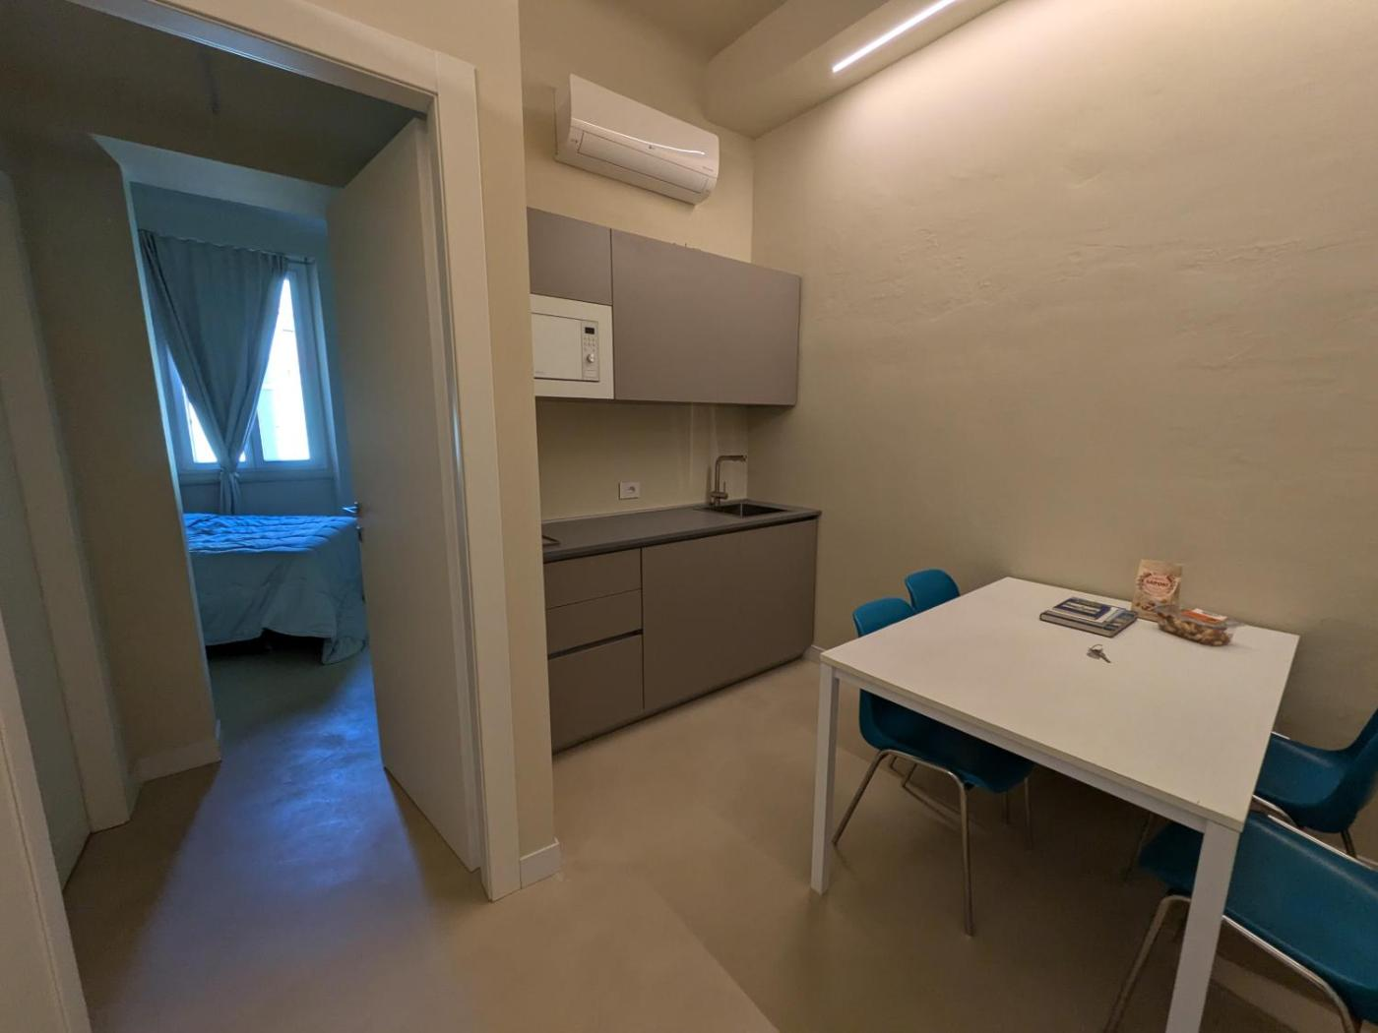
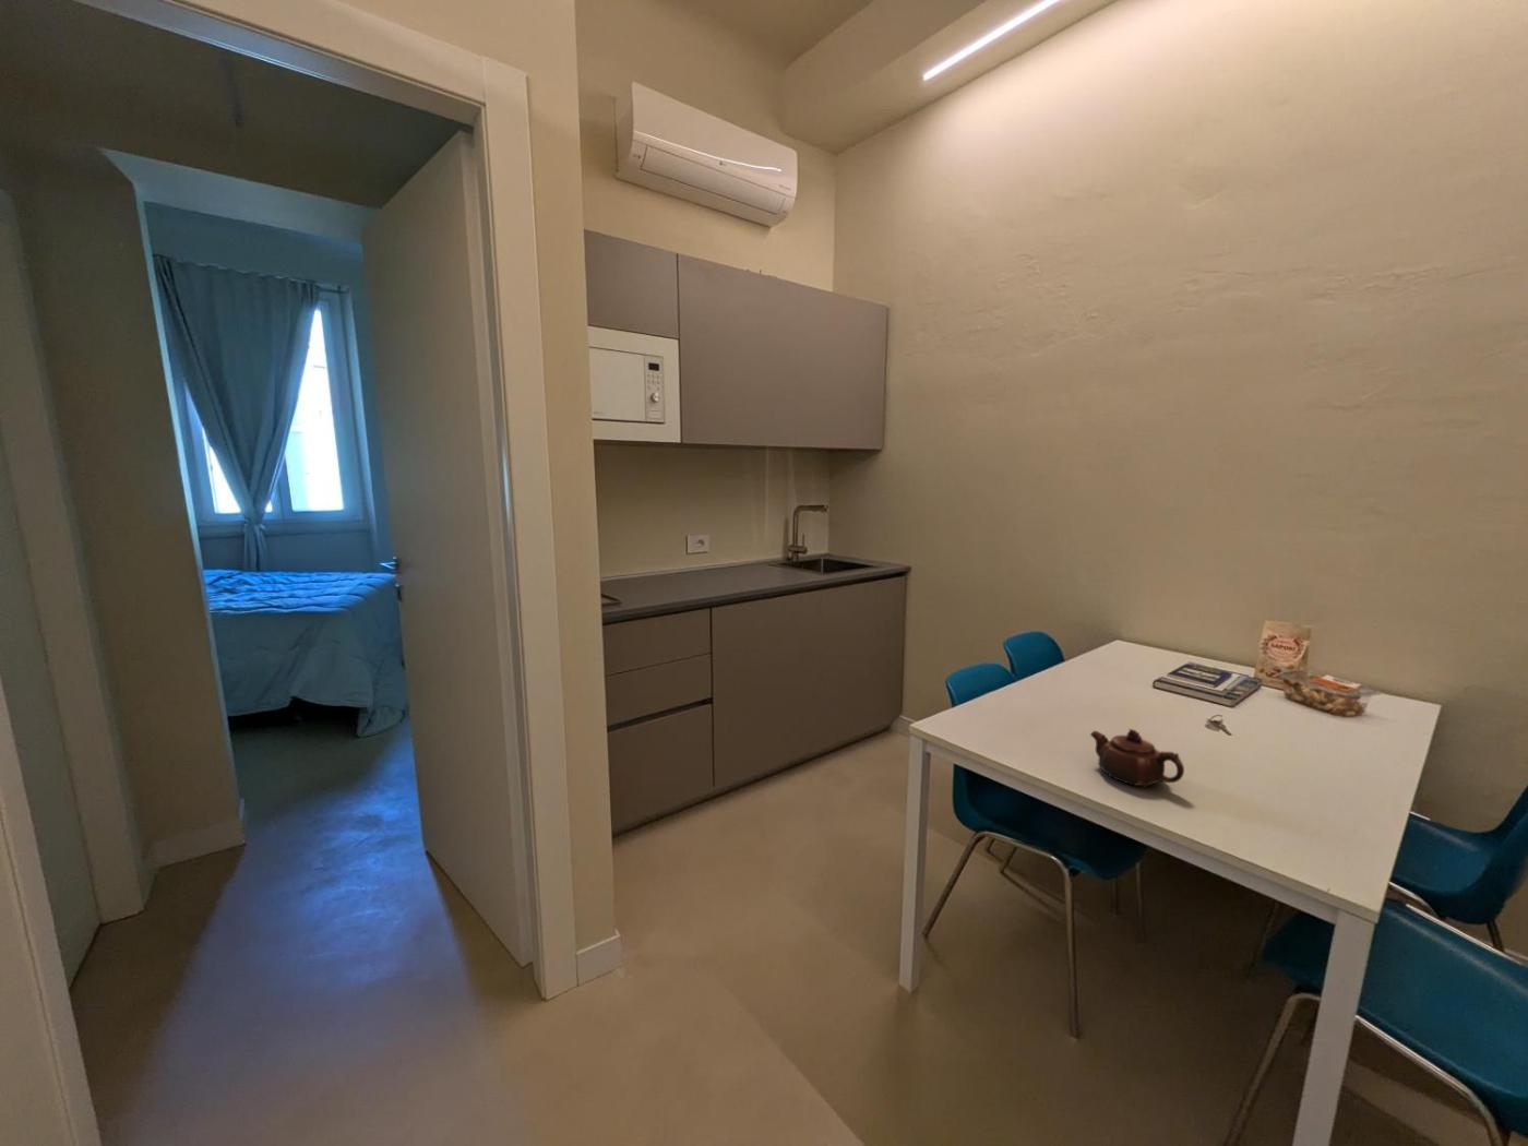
+ teapot [1089,728,1185,787]
